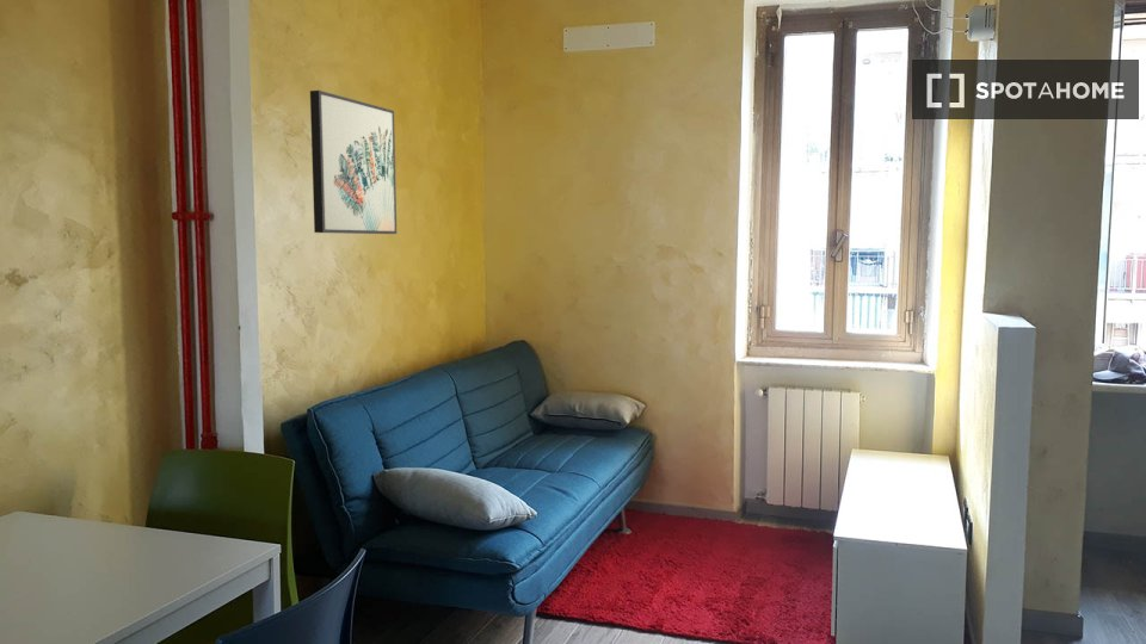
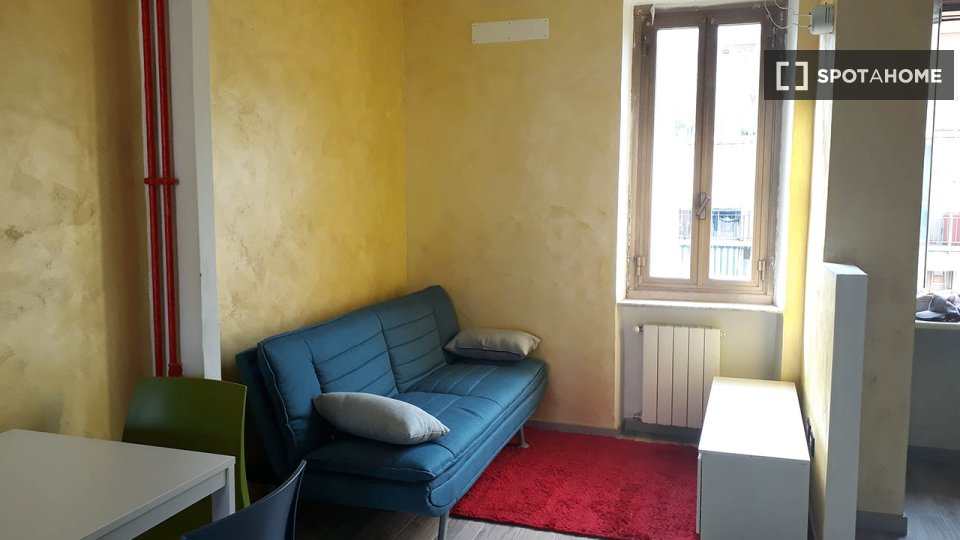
- wall art [309,89,398,235]
